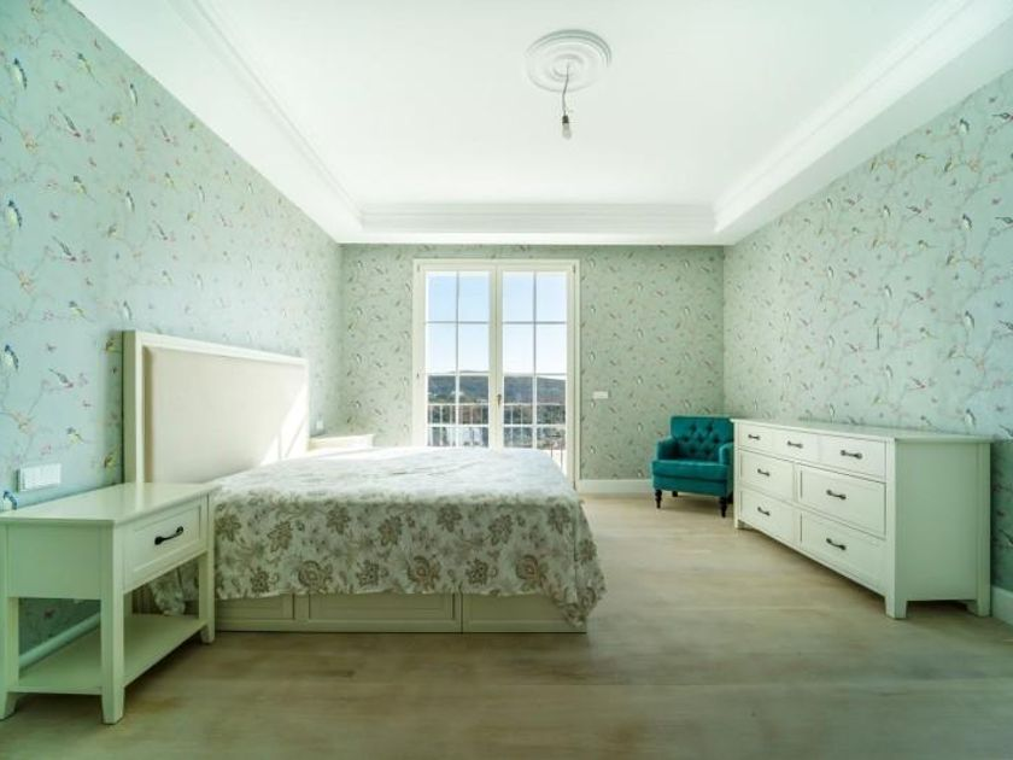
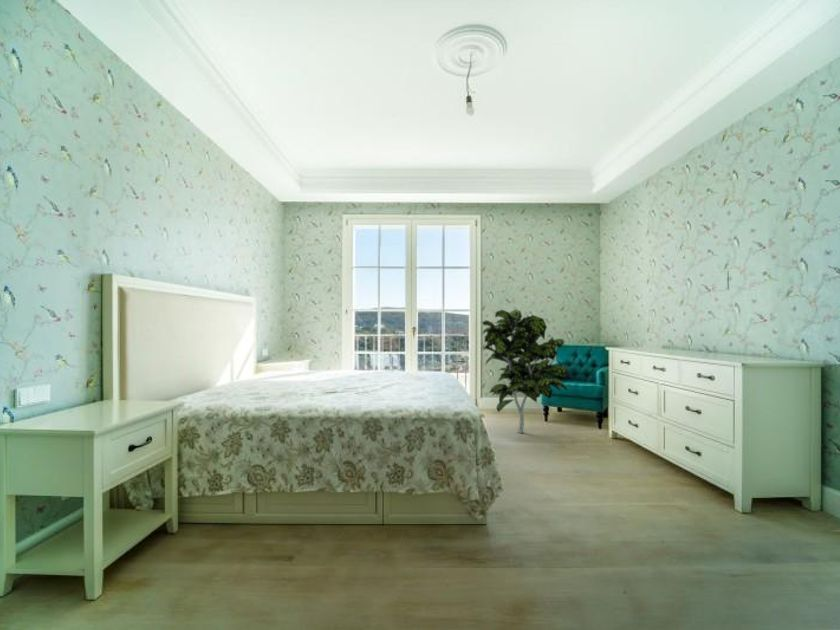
+ indoor plant [481,308,570,434]
